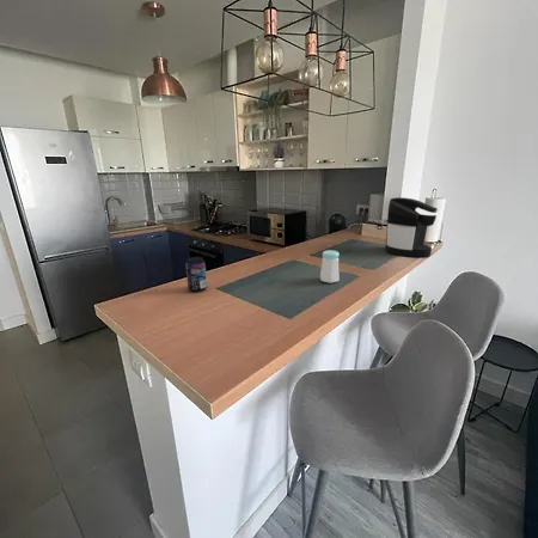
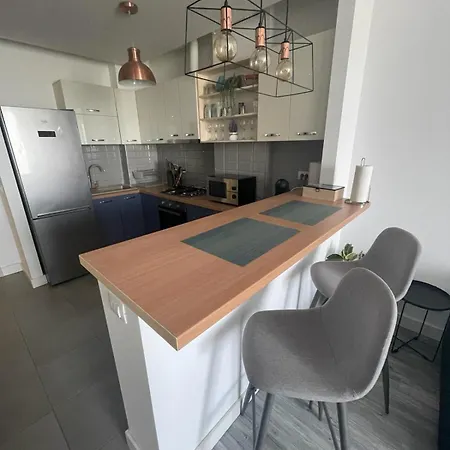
- beverage can [184,256,208,293]
- coffee maker [384,196,441,258]
- salt shaker [319,249,341,285]
